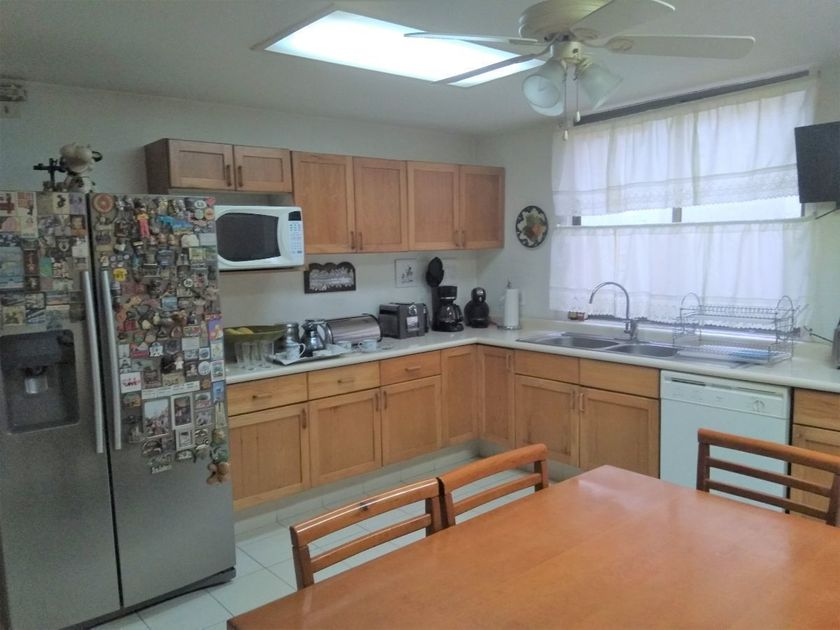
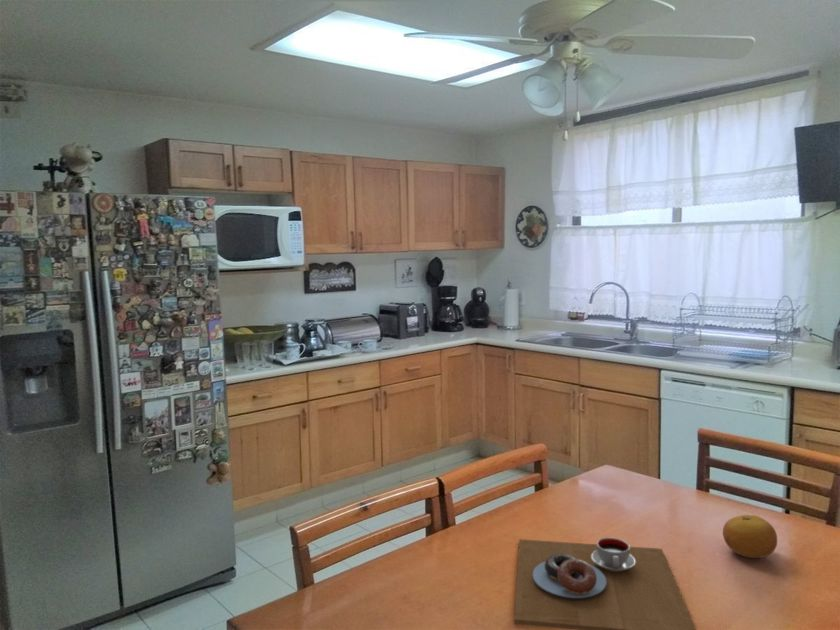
+ fruit [722,514,778,559]
+ placemat [513,537,697,630]
